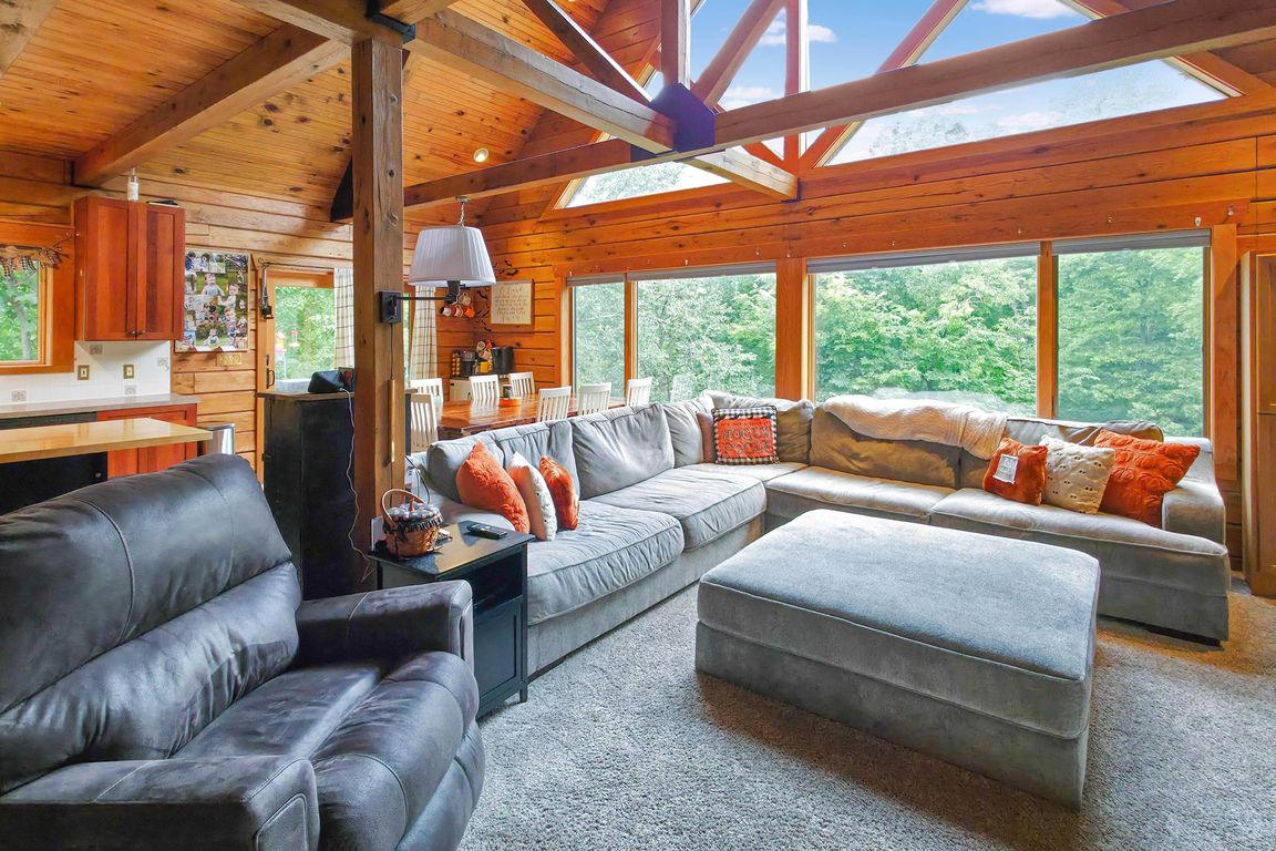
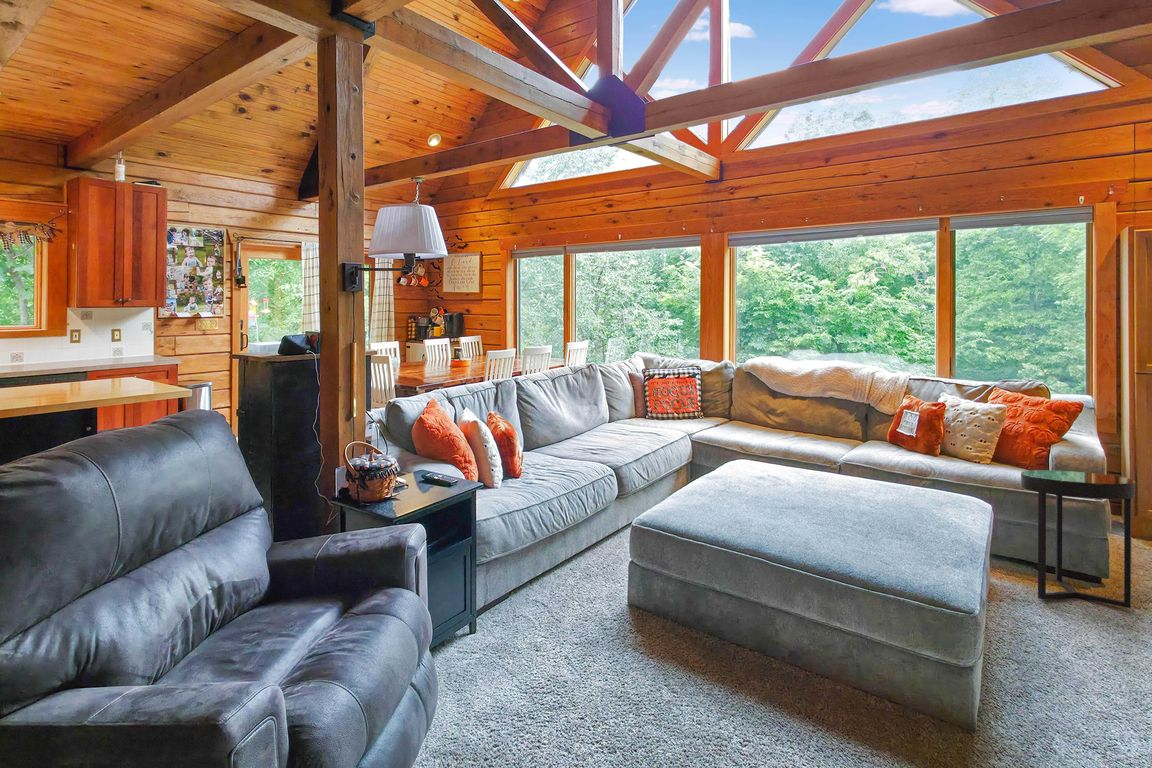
+ side table [1020,469,1136,609]
